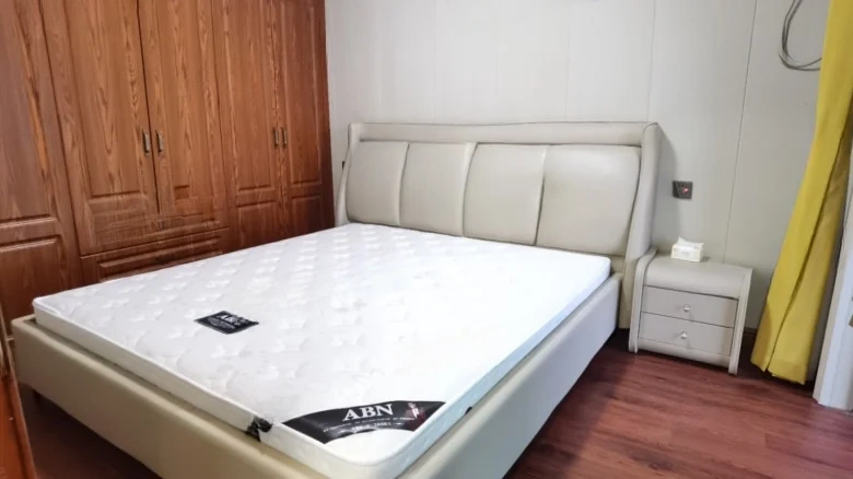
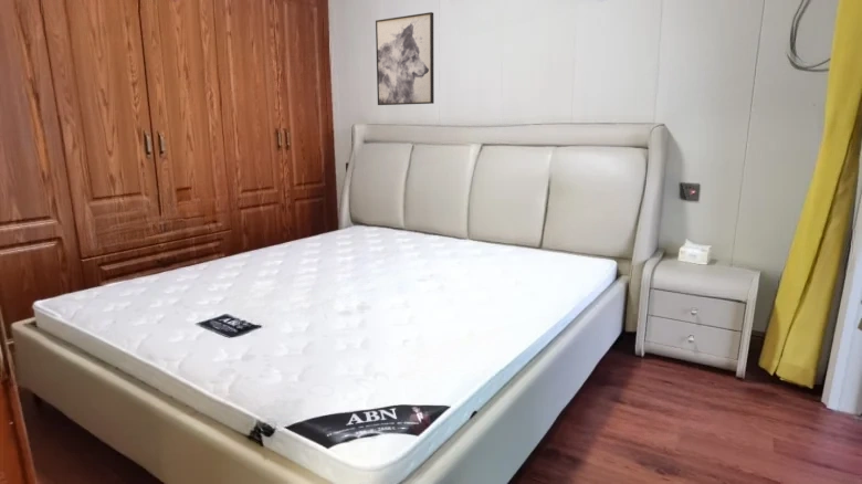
+ wall art [375,11,435,106]
